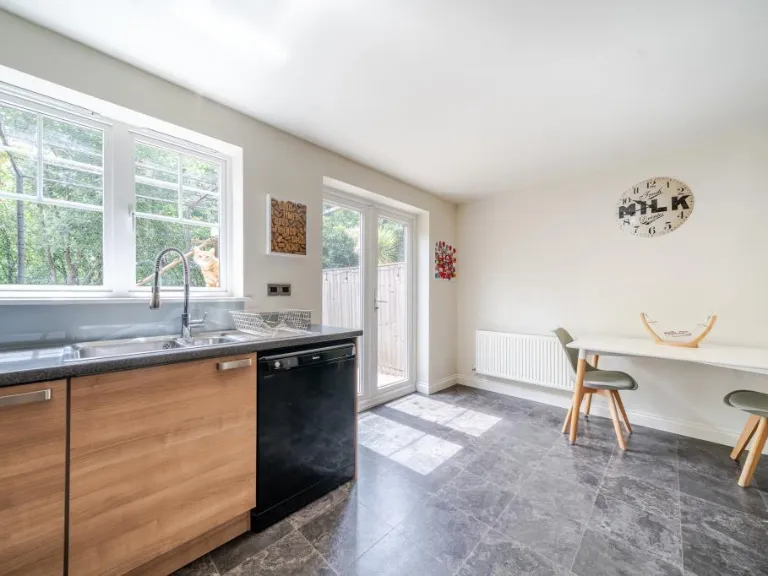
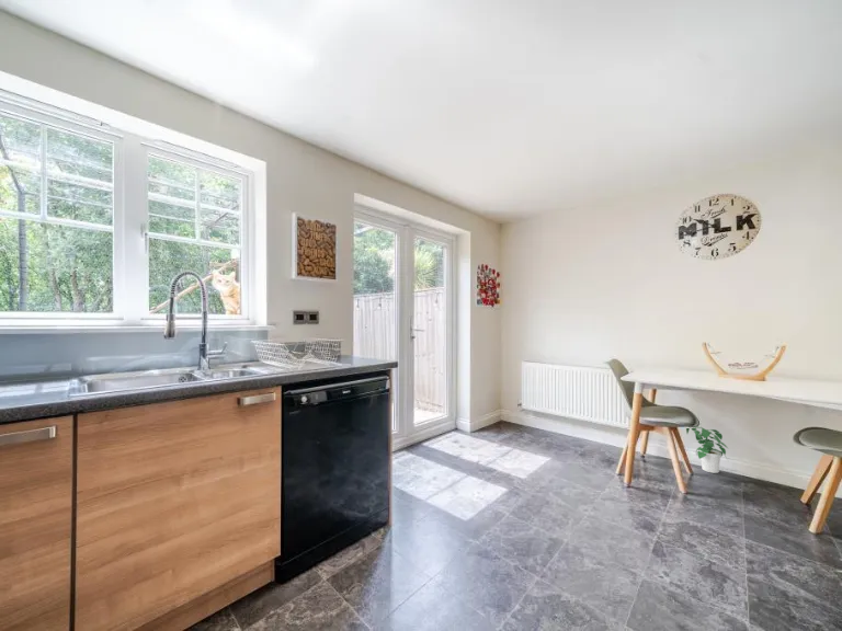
+ potted plant [685,426,729,474]
